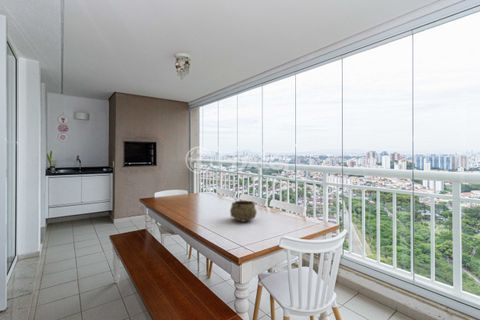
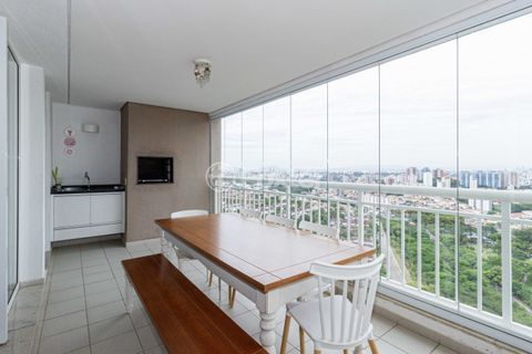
- decorative bowl [229,200,258,223]
